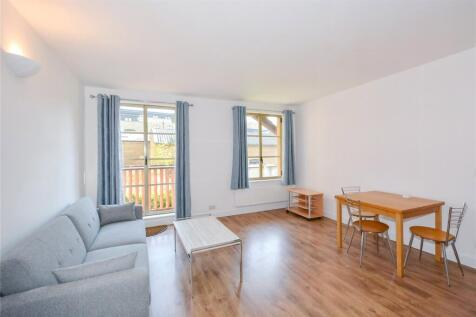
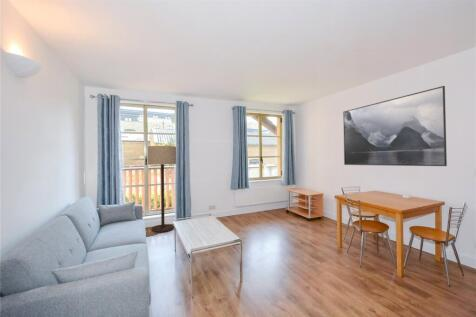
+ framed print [342,85,448,167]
+ floor lamp [147,145,177,233]
